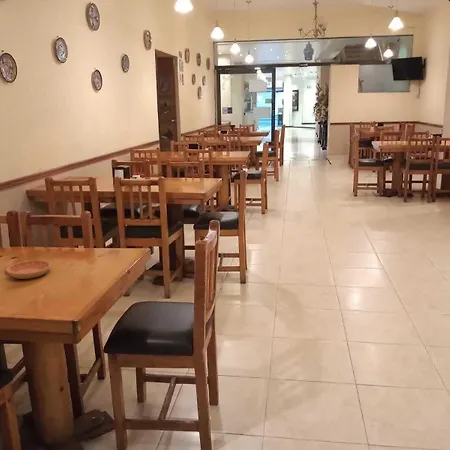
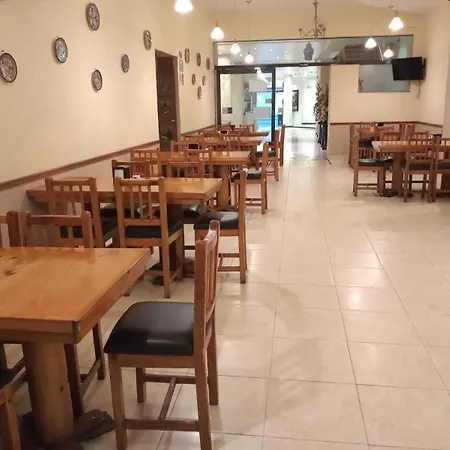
- saucer [5,259,51,280]
